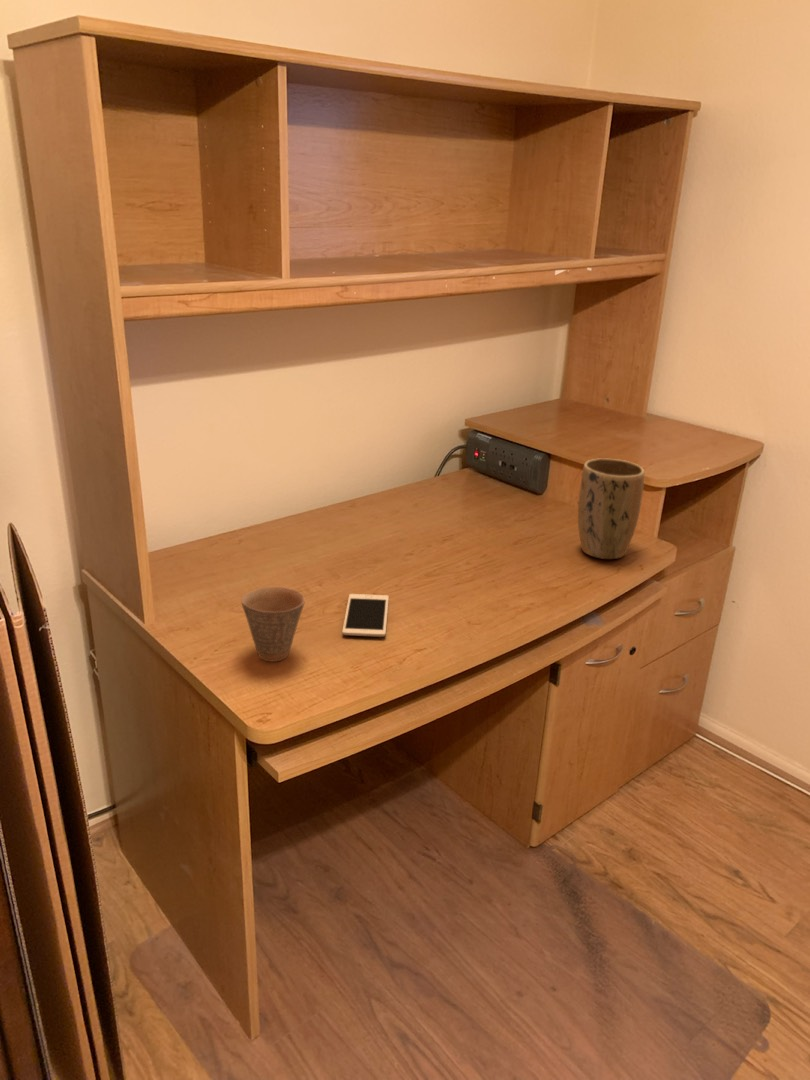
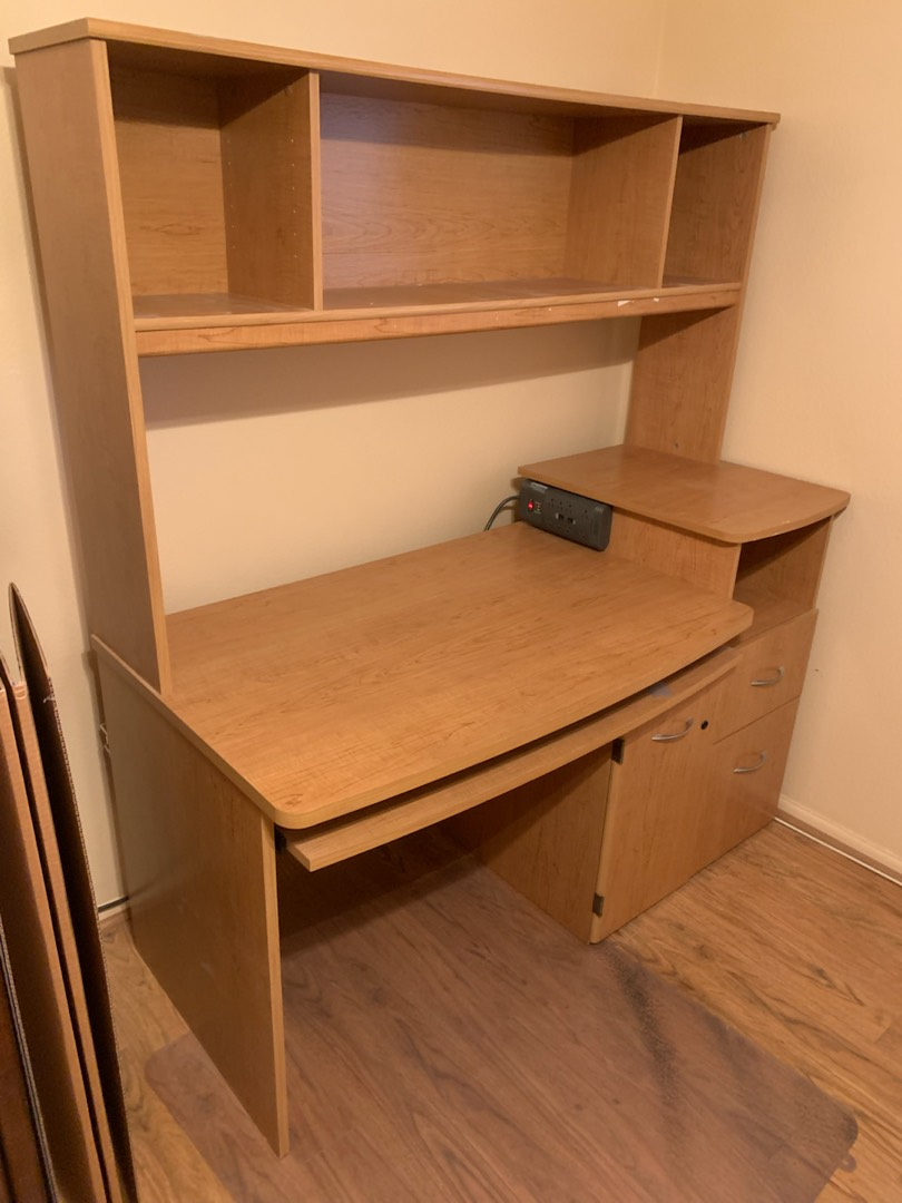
- cell phone [341,593,390,638]
- plant pot [577,458,645,560]
- cup [240,586,306,663]
